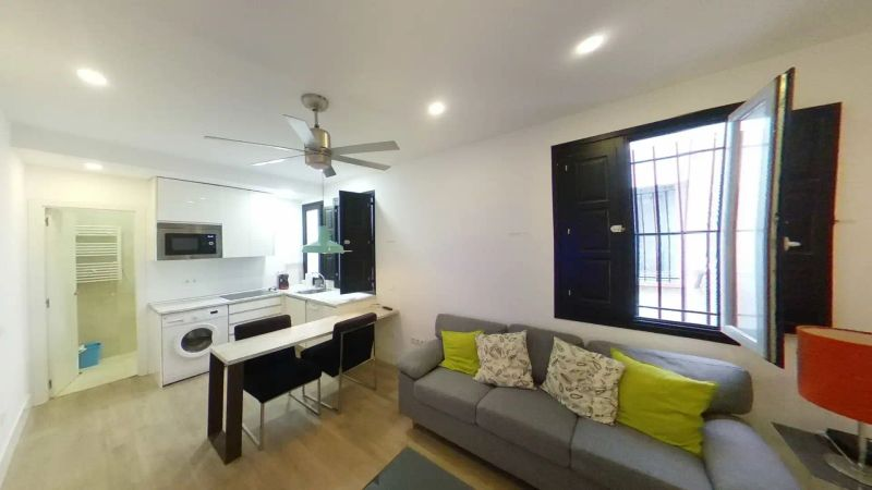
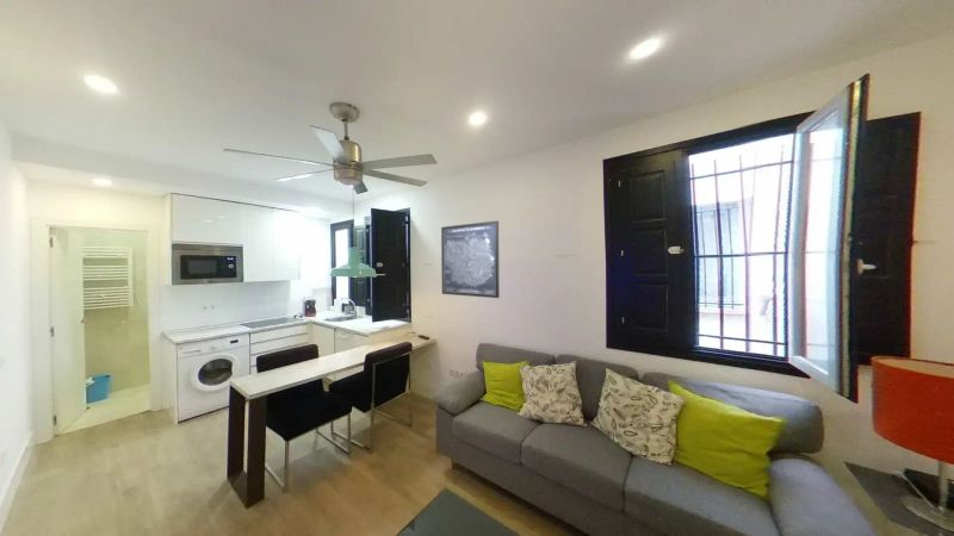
+ wall art [440,219,501,299]
